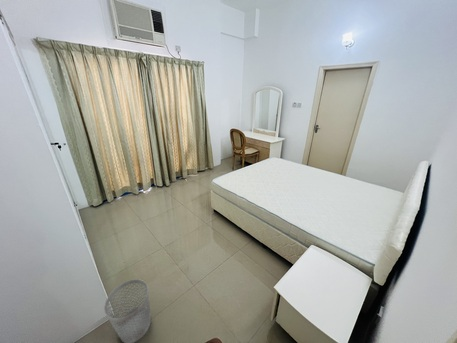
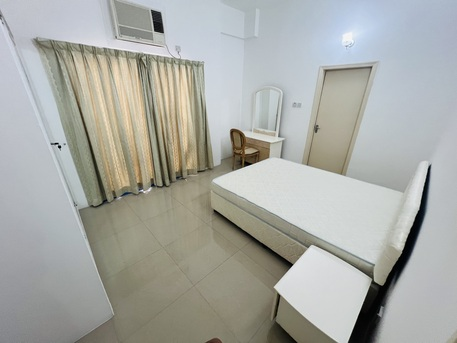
- wastebasket [103,278,152,343]
